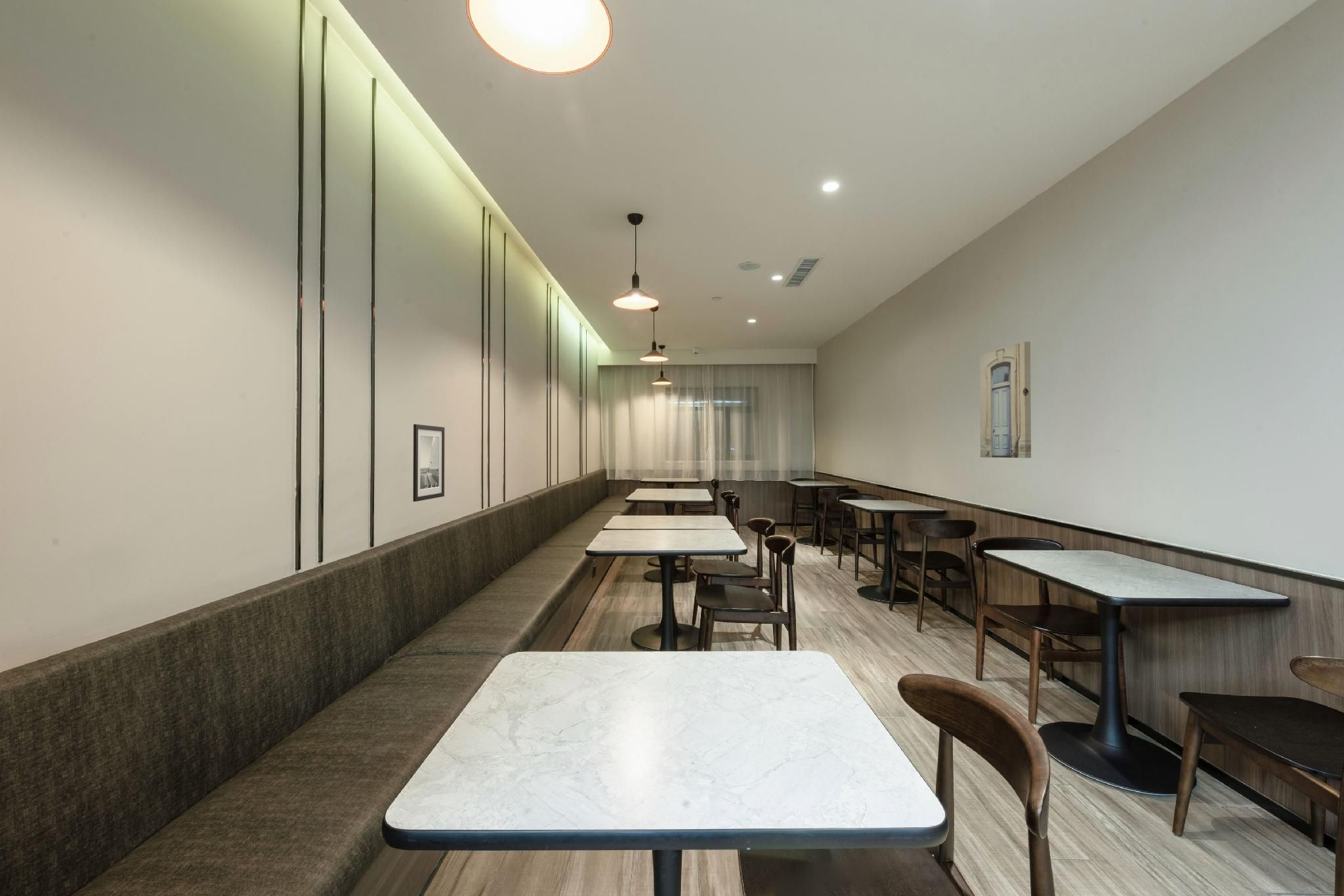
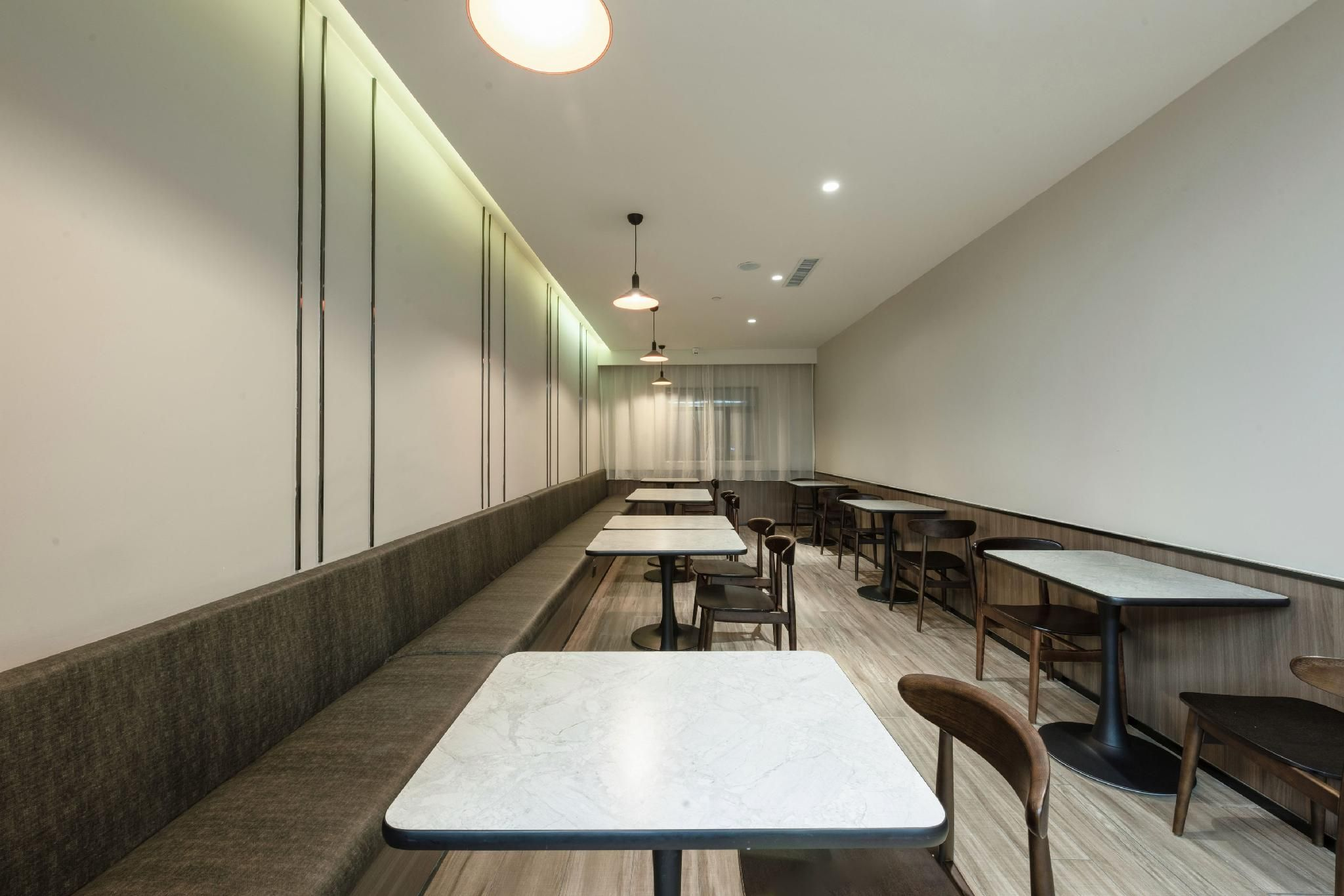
- wall art [979,341,1032,458]
- wall art [413,424,446,502]
